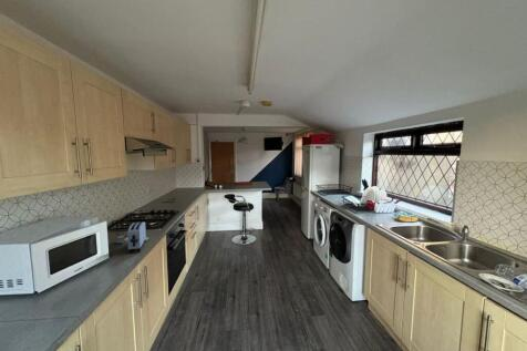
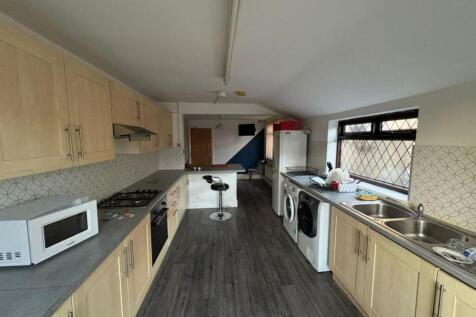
- toaster [126,221,147,255]
